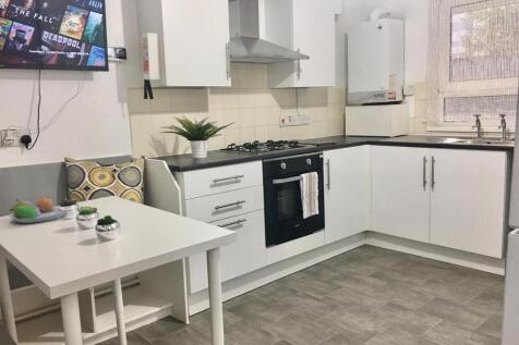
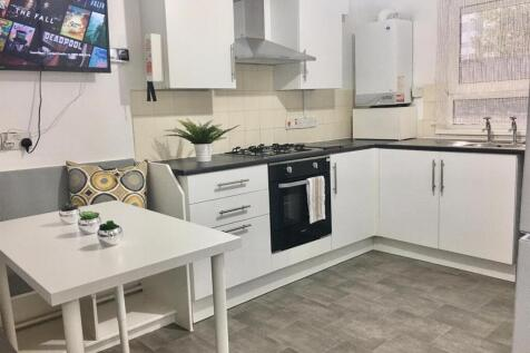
- fruit bowl [9,196,67,224]
